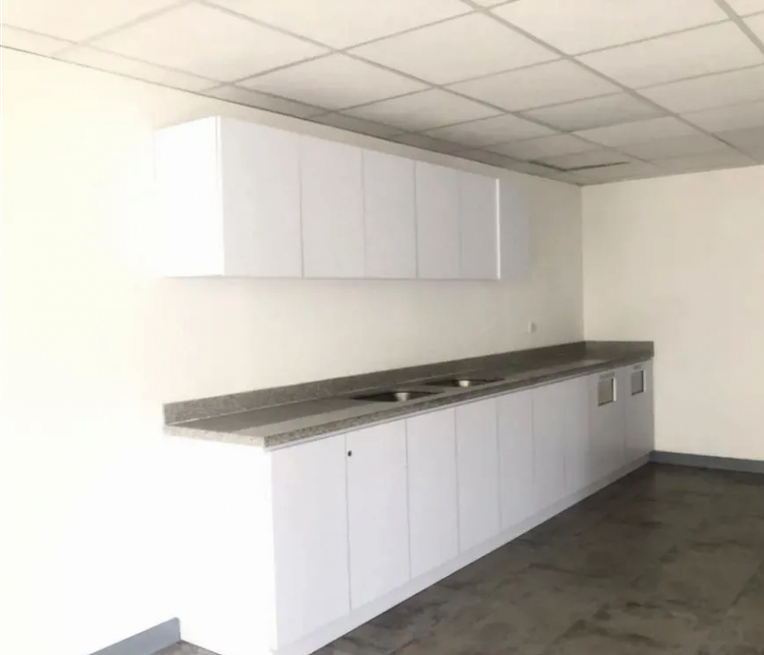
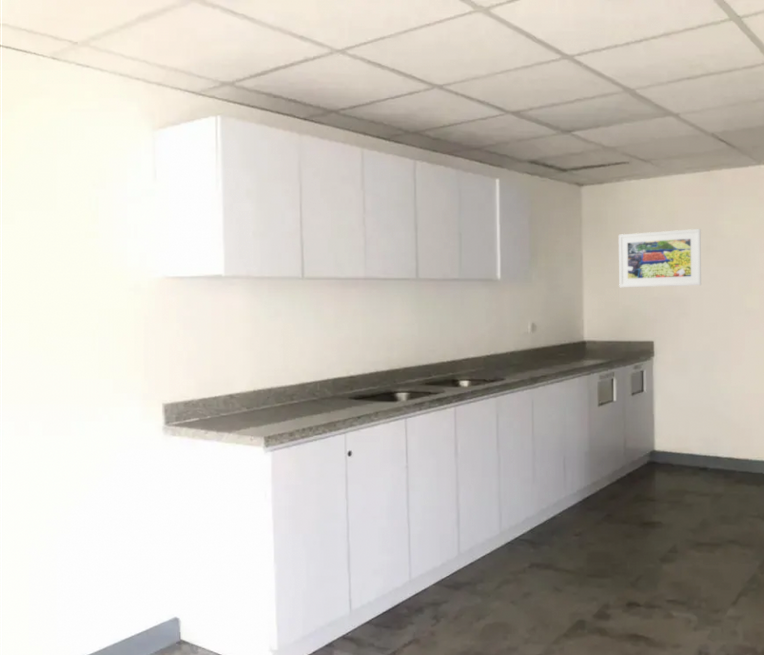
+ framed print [618,228,702,288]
